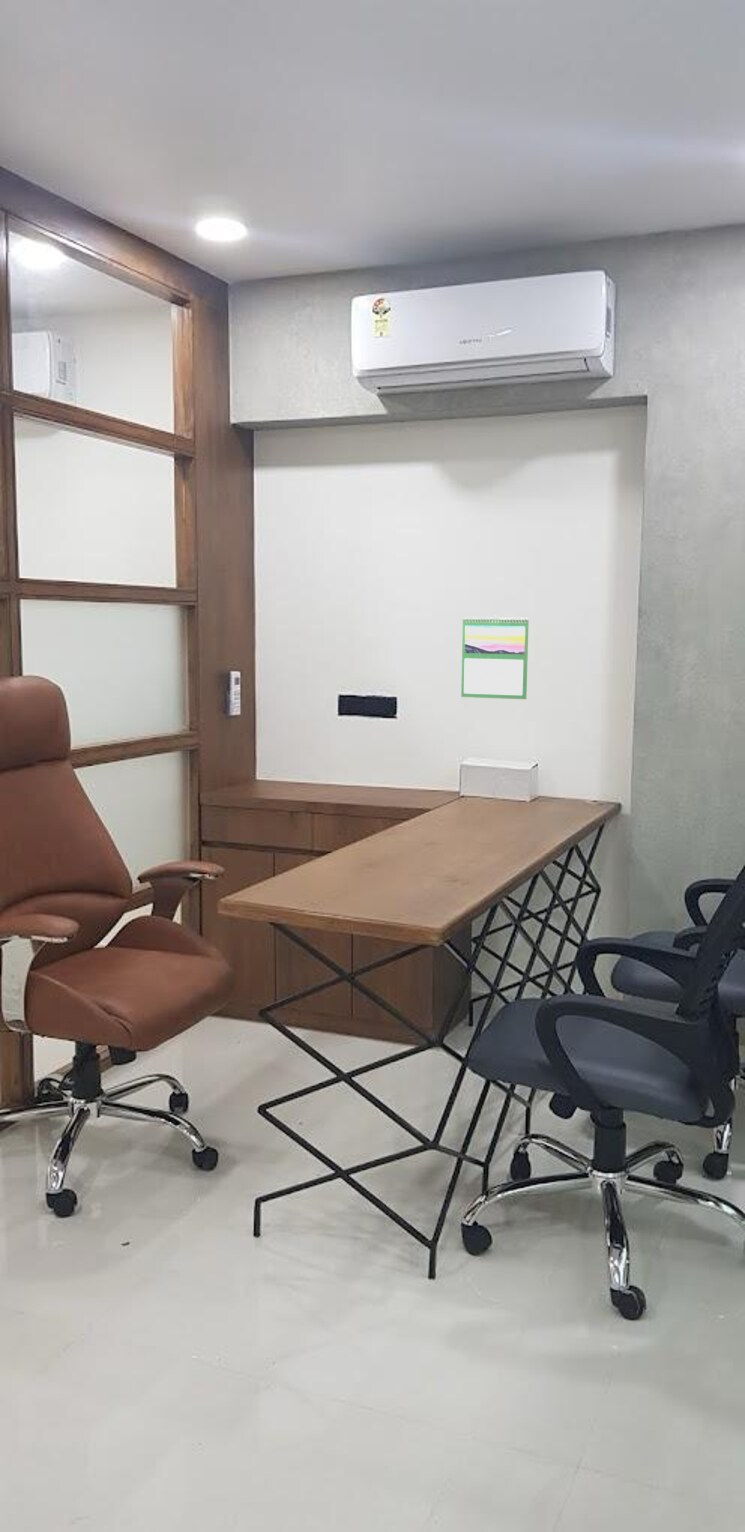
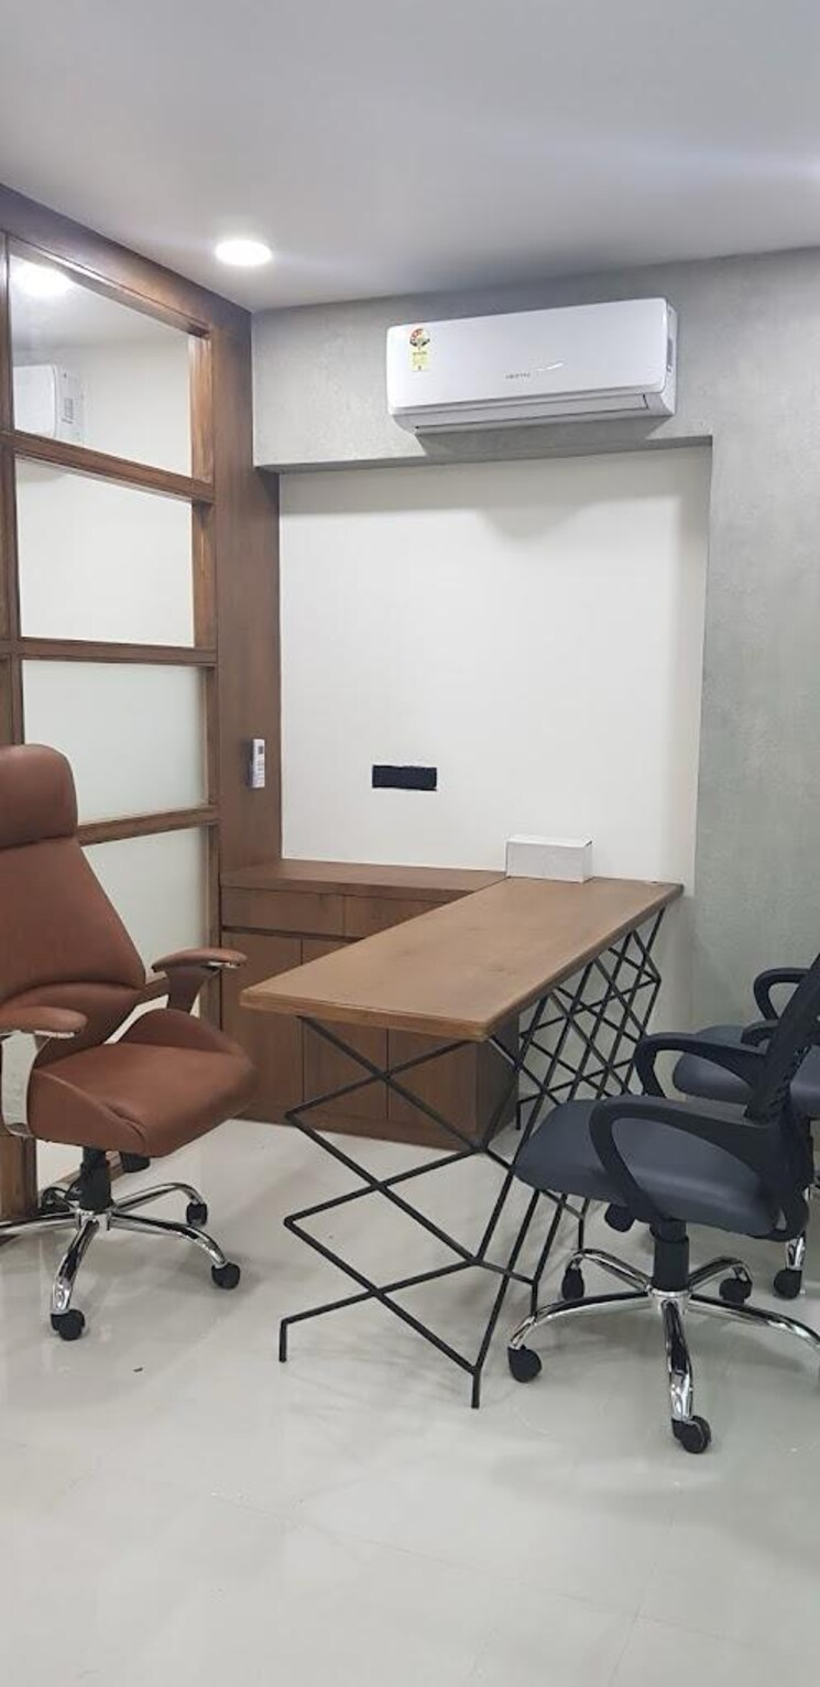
- calendar [460,615,530,700]
